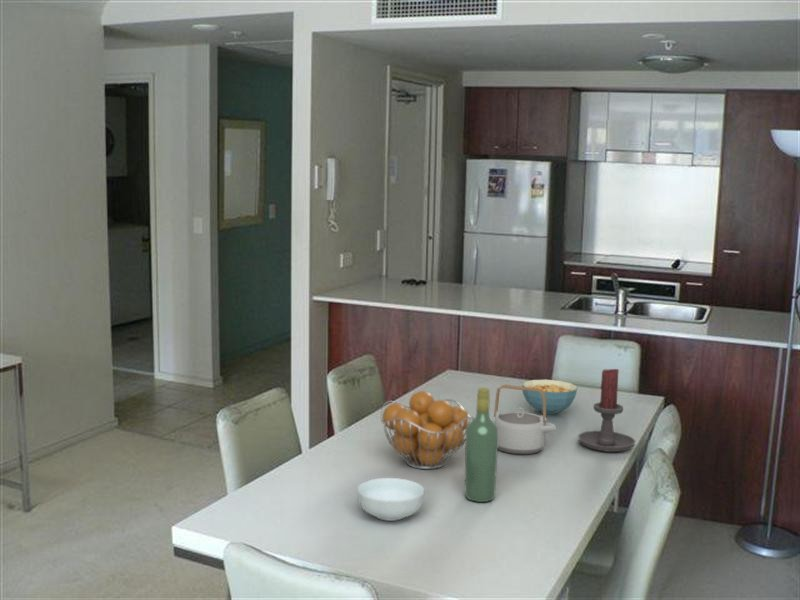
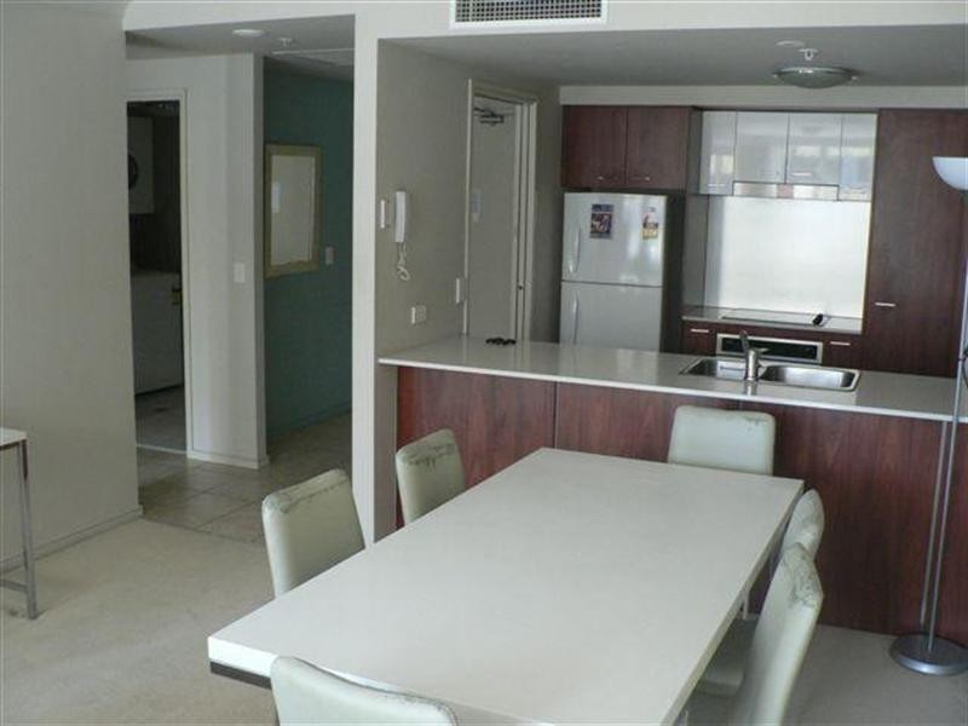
- cereal bowl [357,477,425,522]
- candle holder [577,368,636,453]
- wine bottle [464,387,499,503]
- cereal bowl [521,379,578,415]
- fruit basket [380,390,475,470]
- teapot [493,384,557,455]
